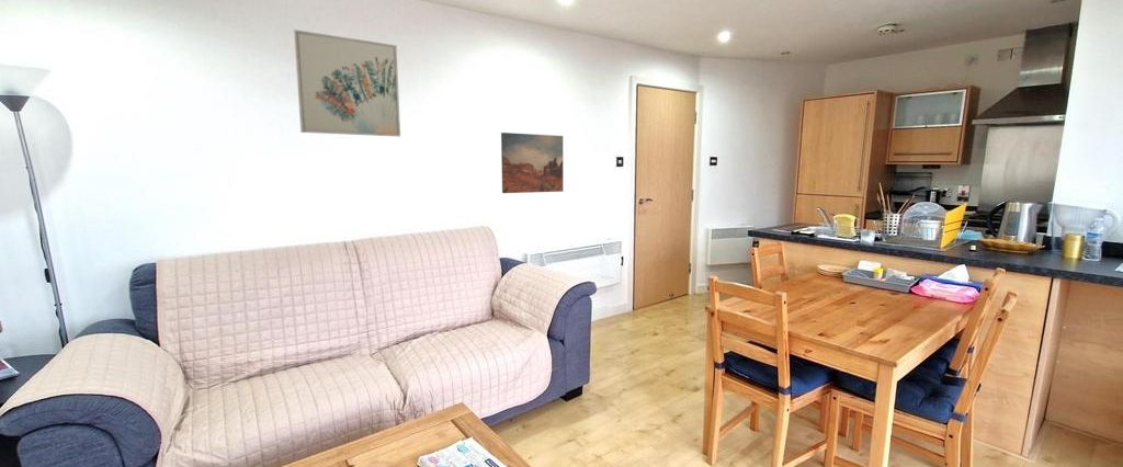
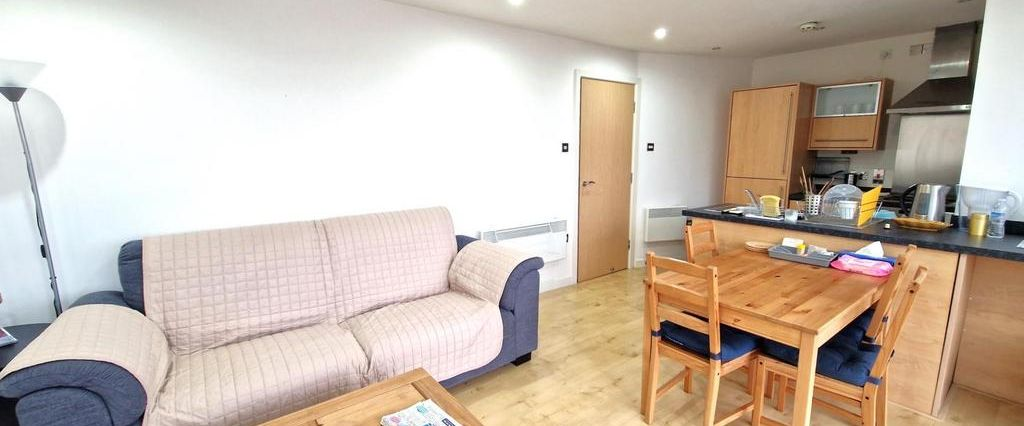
- wall art [500,132,565,194]
- wall art [293,29,401,138]
